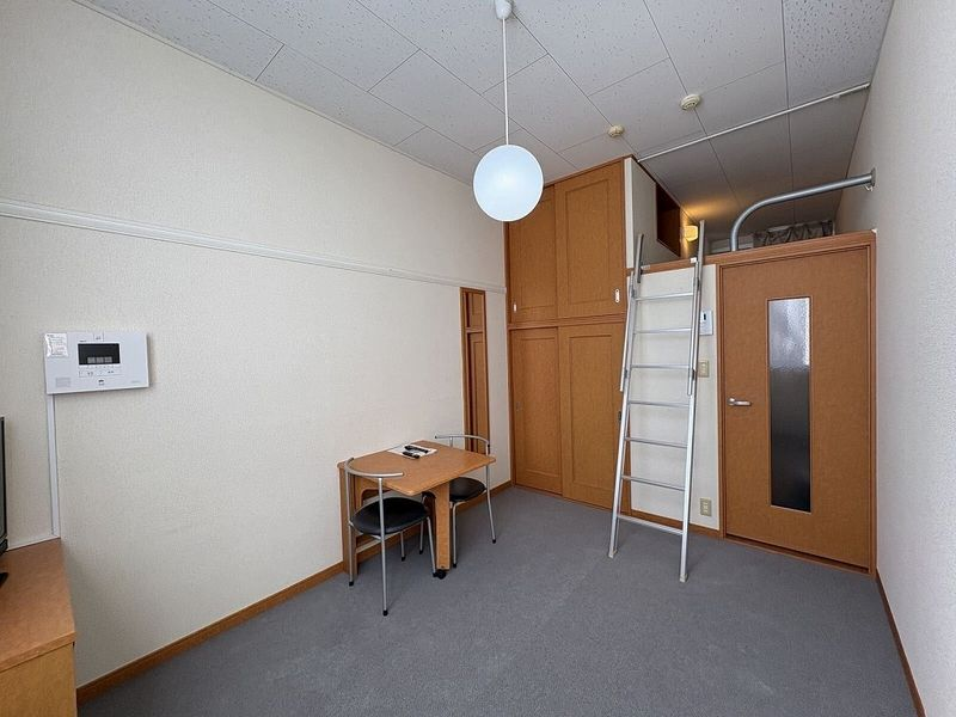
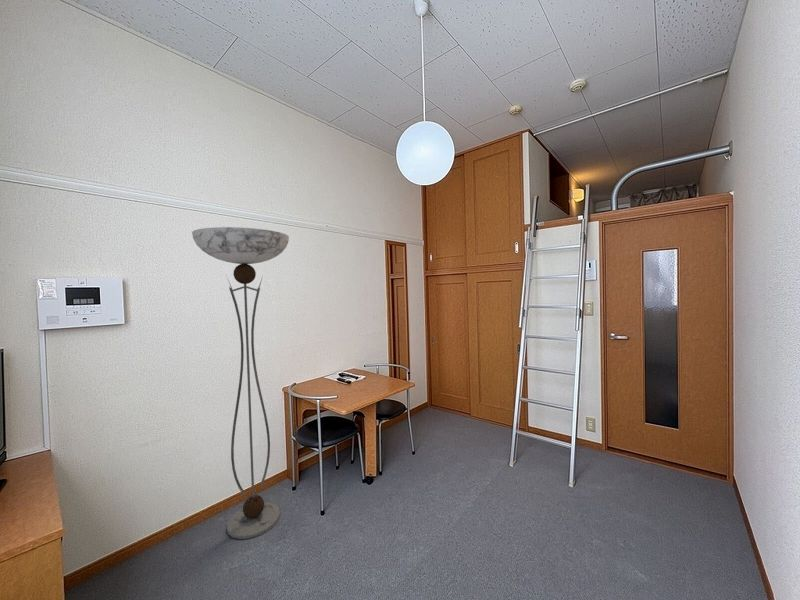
+ floor lamp [191,226,290,540]
